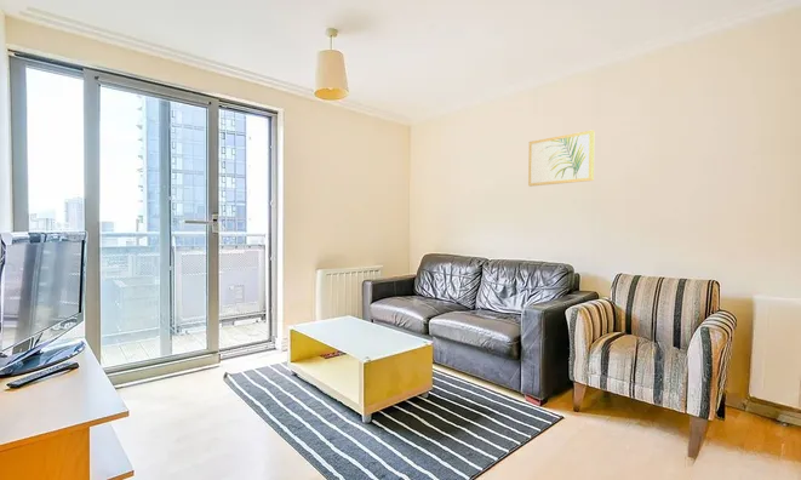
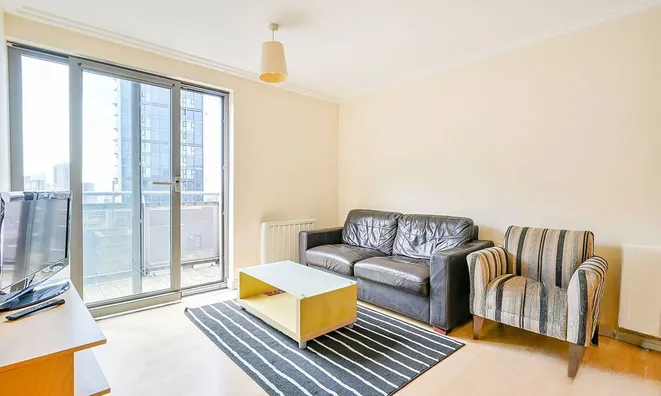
- wall art [527,130,595,188]
